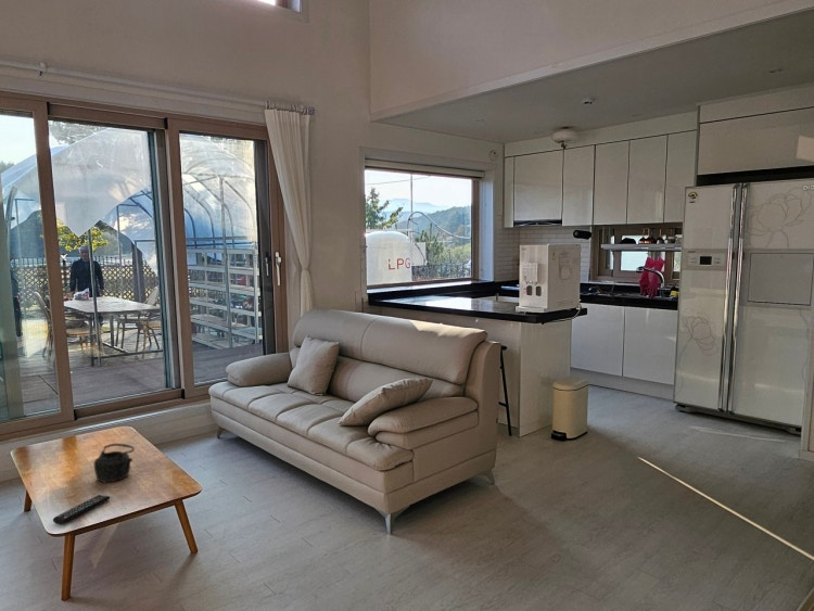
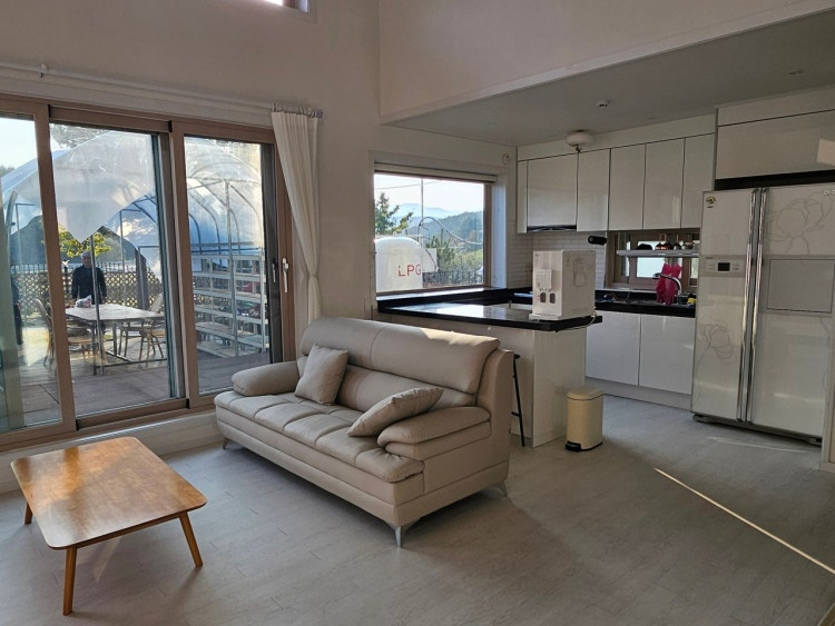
- remote control [52,494,111,525]
- teapot [93,443,136,483]
